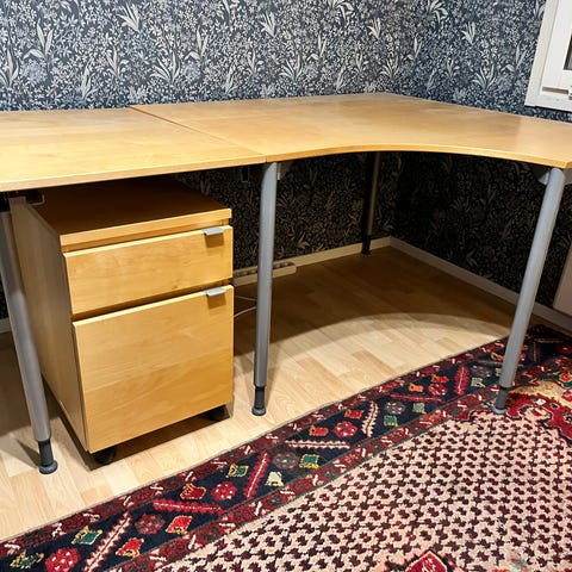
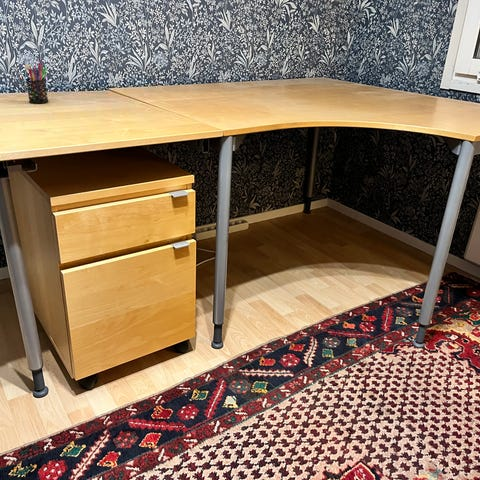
+ pen holder [25,62,49,105]
